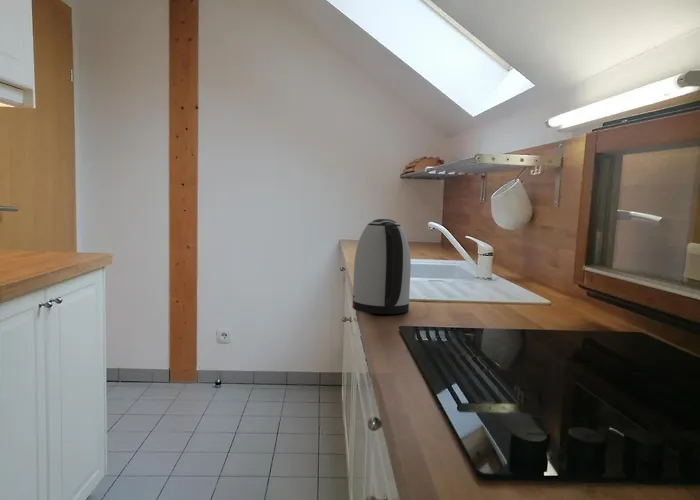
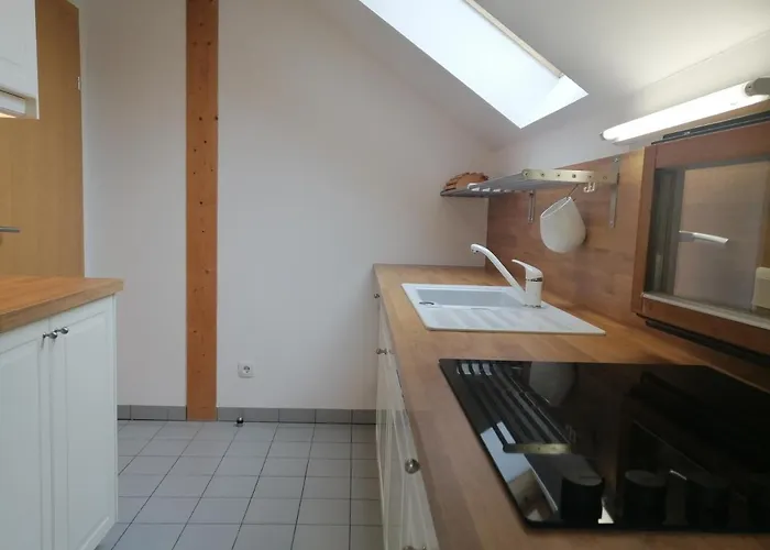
- kettle [351,218,412,315]
